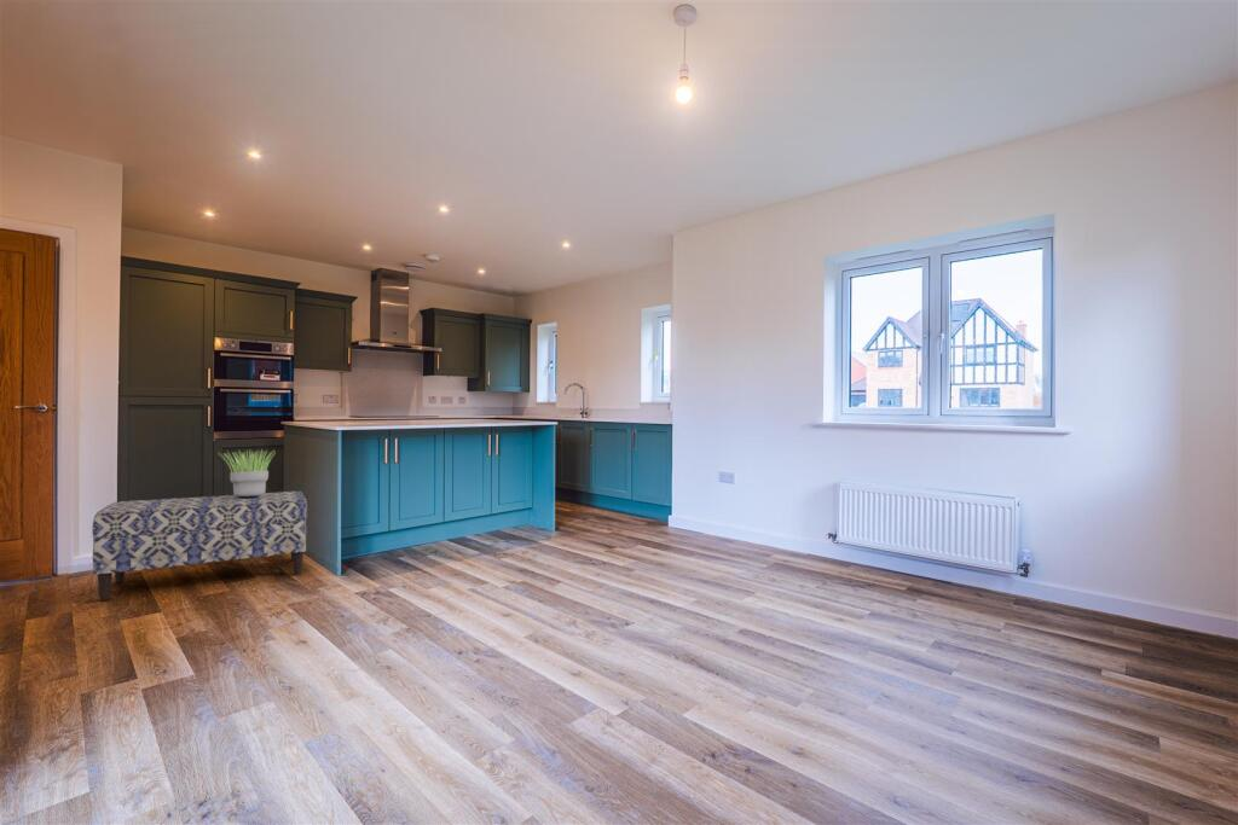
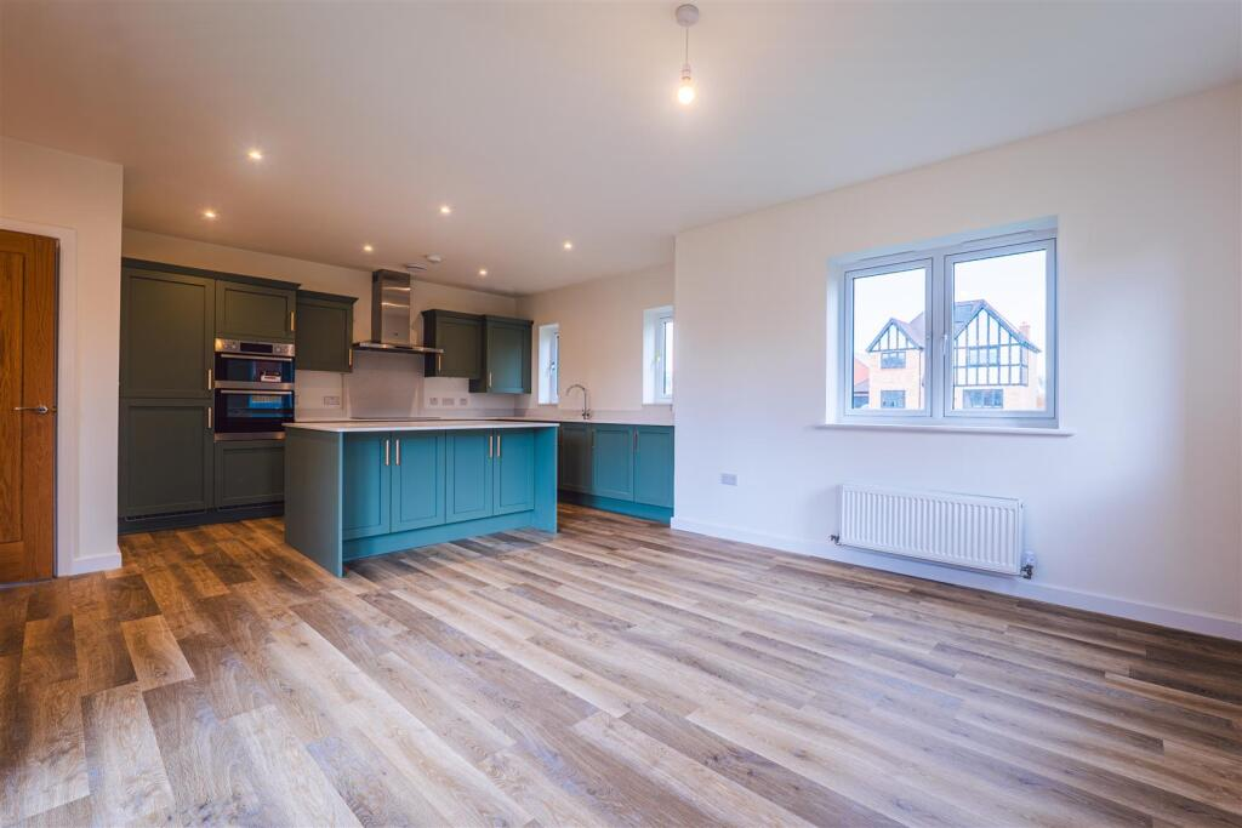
- potted plant [219,448,274,496]
- bench [91,490,308,602]
